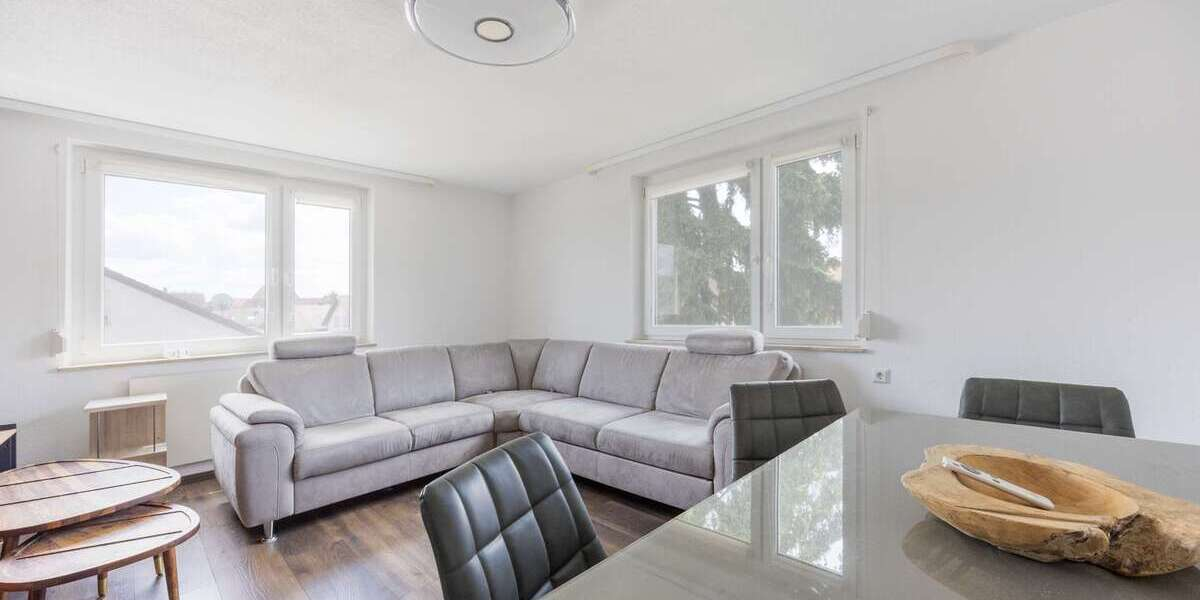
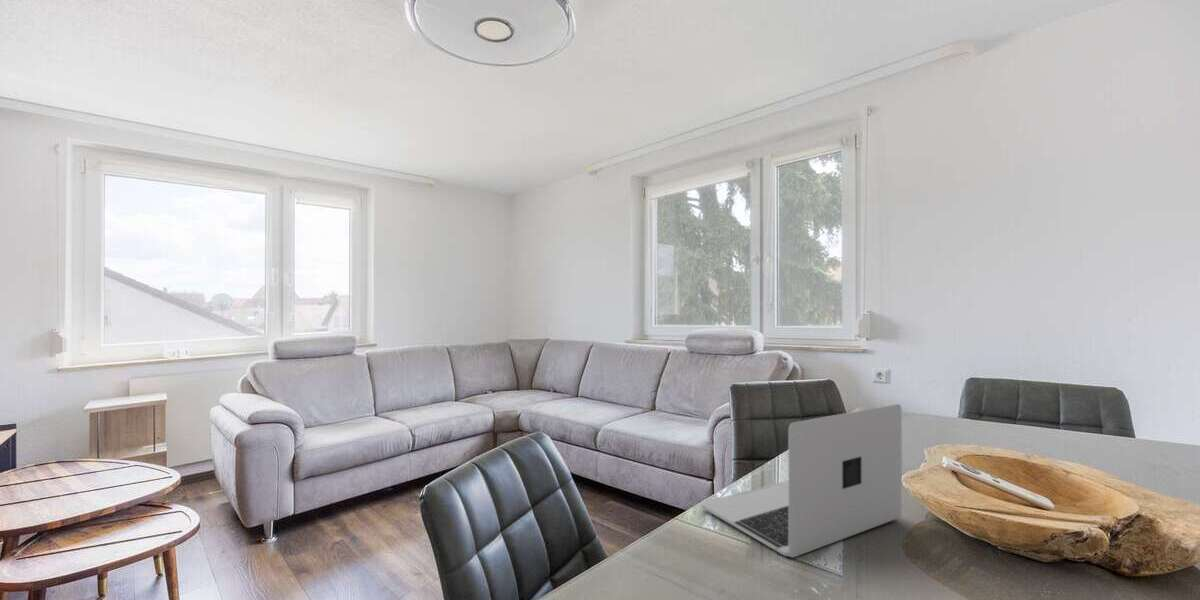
+ laptop [700,403,903,559]
